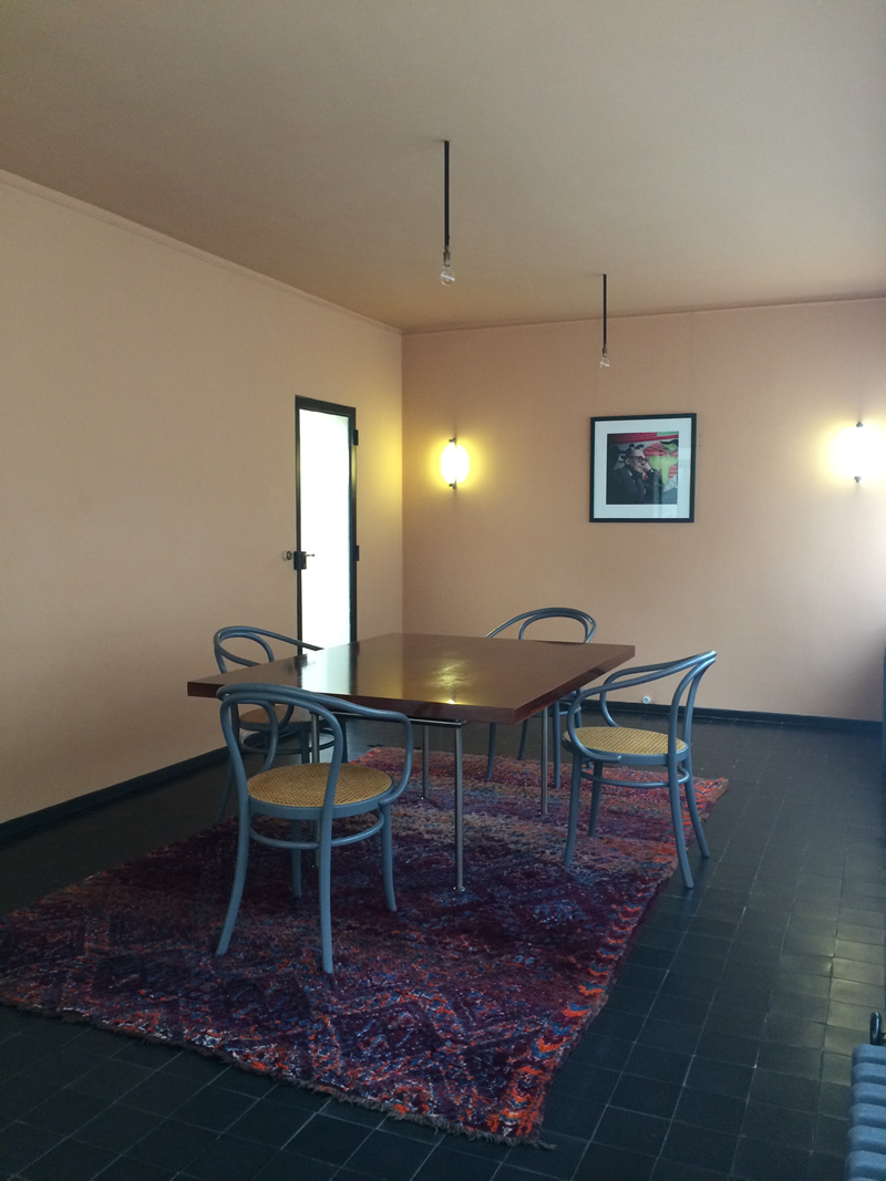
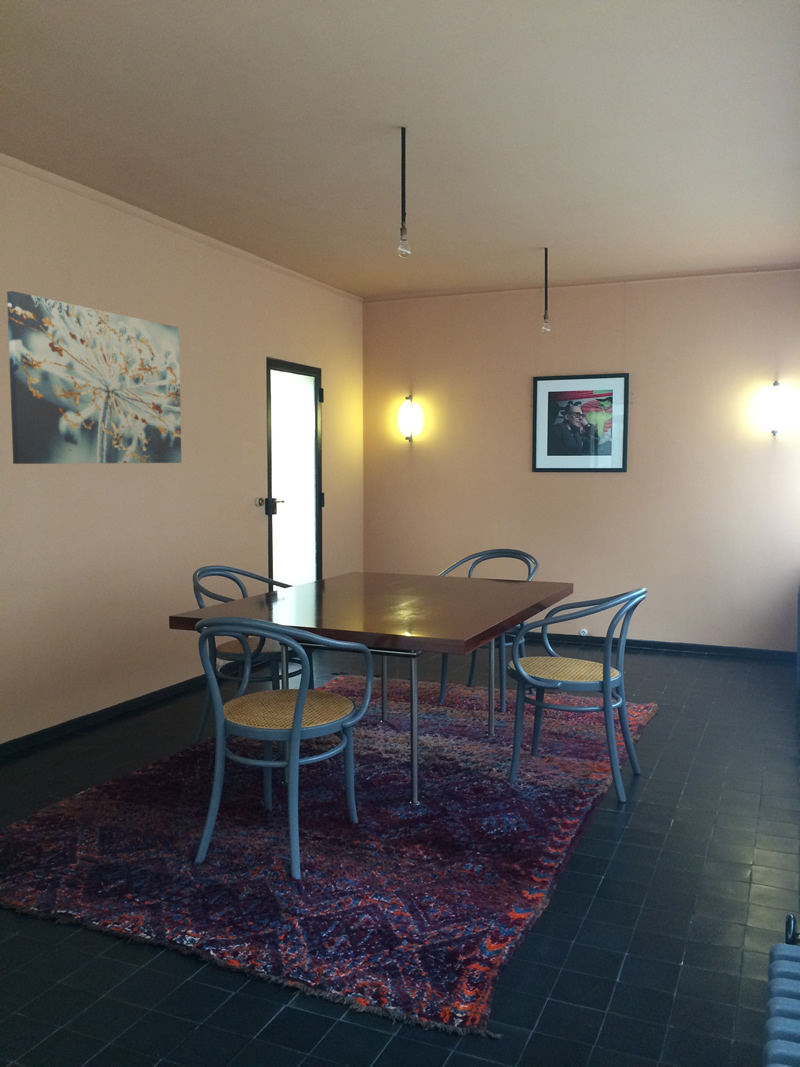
+ wall art [6,290,182,465]
